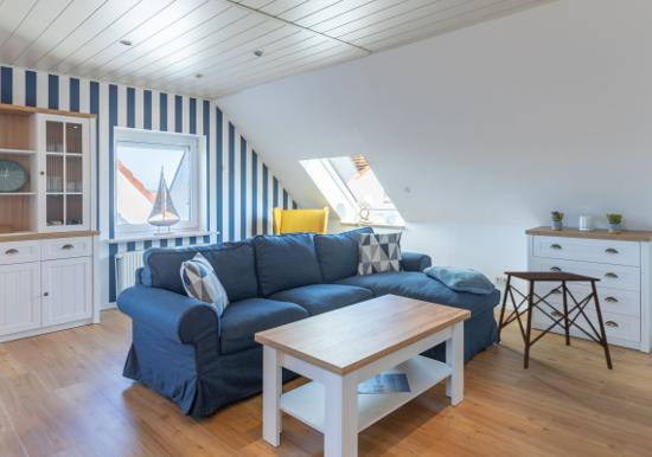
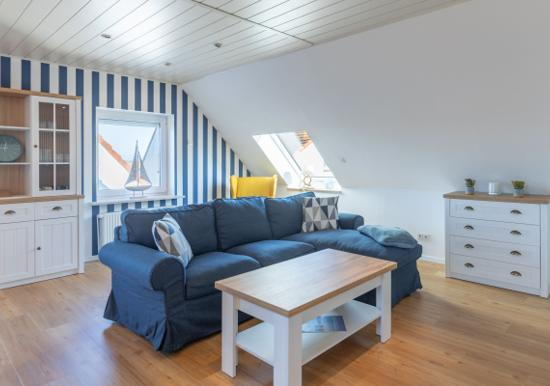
- side table [493,271,614,371]
